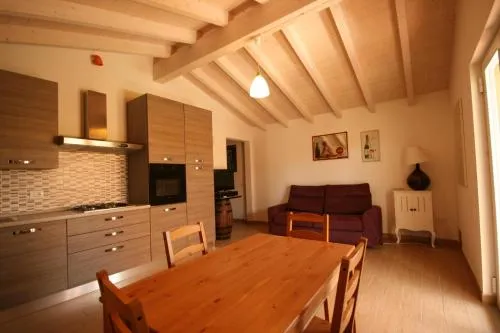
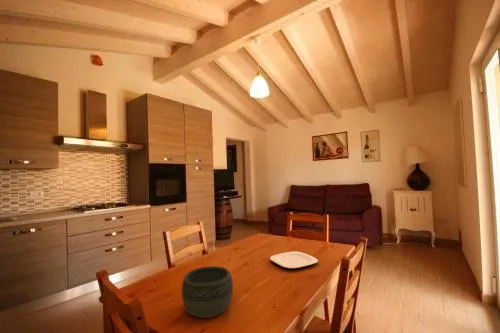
+ plate [269,251,319,270]
+ bowl [181,265,234,319]
